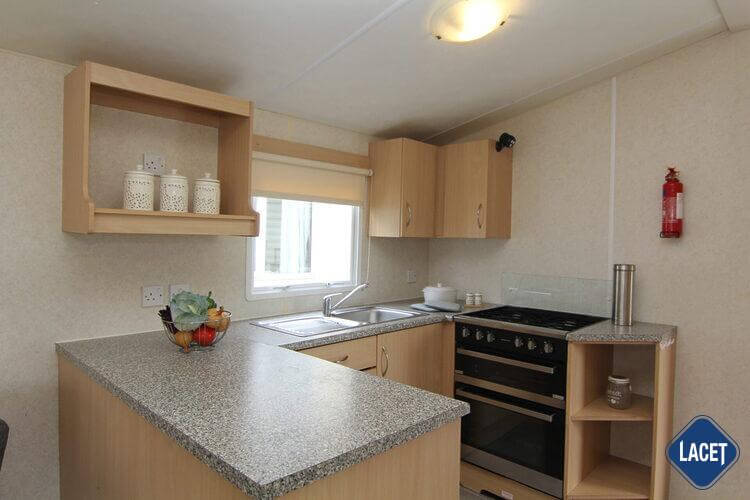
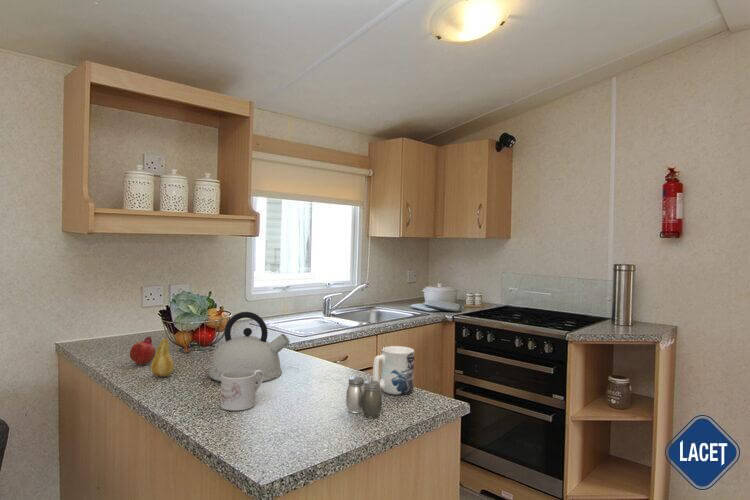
+ mug [220,369,264,412]
+ kettle [207,311,291,383]
+ fruit [129,335,157,366]
+ salt and pepper shaker [345,376,383,419]
+ fruit [150,336,175,378]
+ mug [372,345,415,396]
